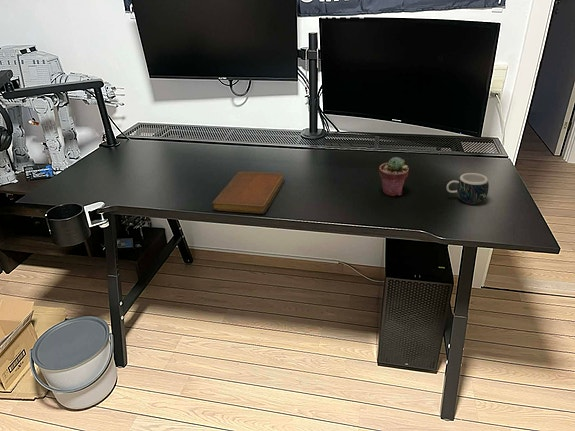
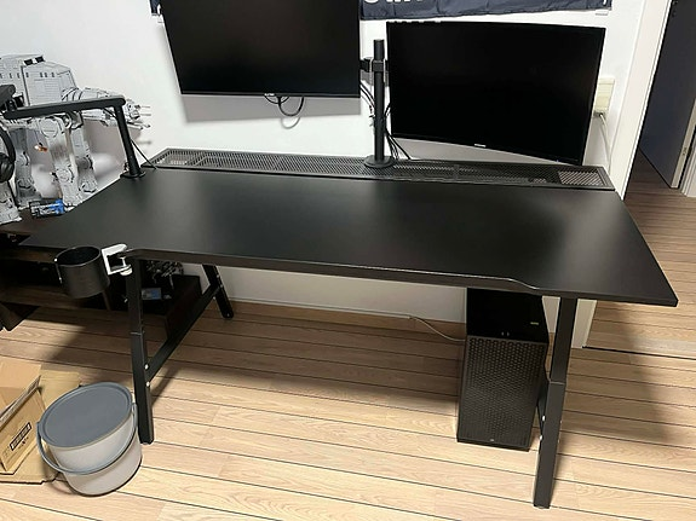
- mug [446,172,490,205]
- notebook [211,170,285,215]
- potted succulent [378,156,410,197]
